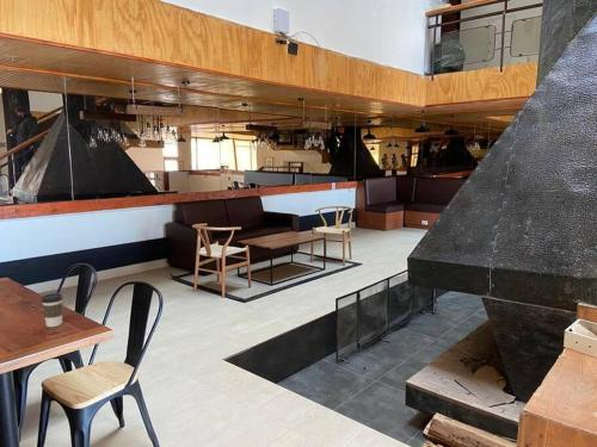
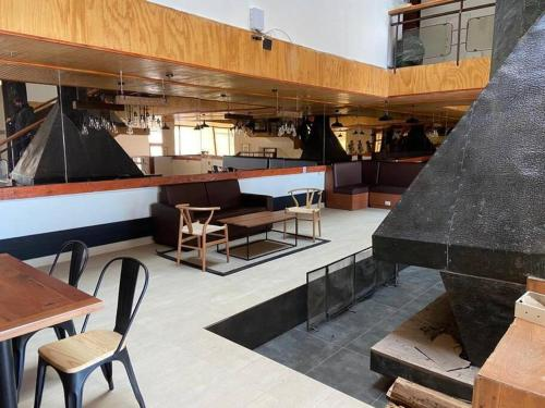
- coffee cup [41,292,64,328]
